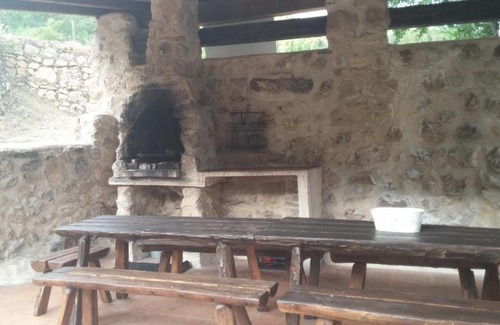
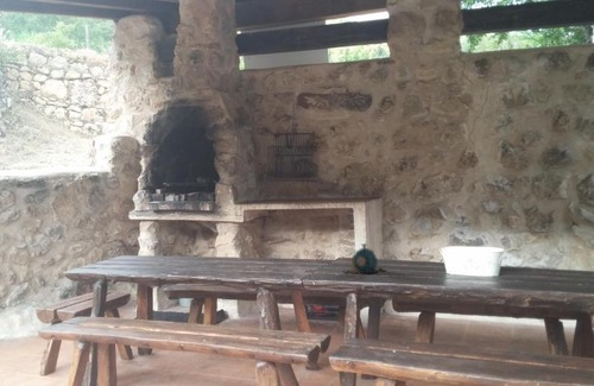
+ teapot [342,242,386,277]
